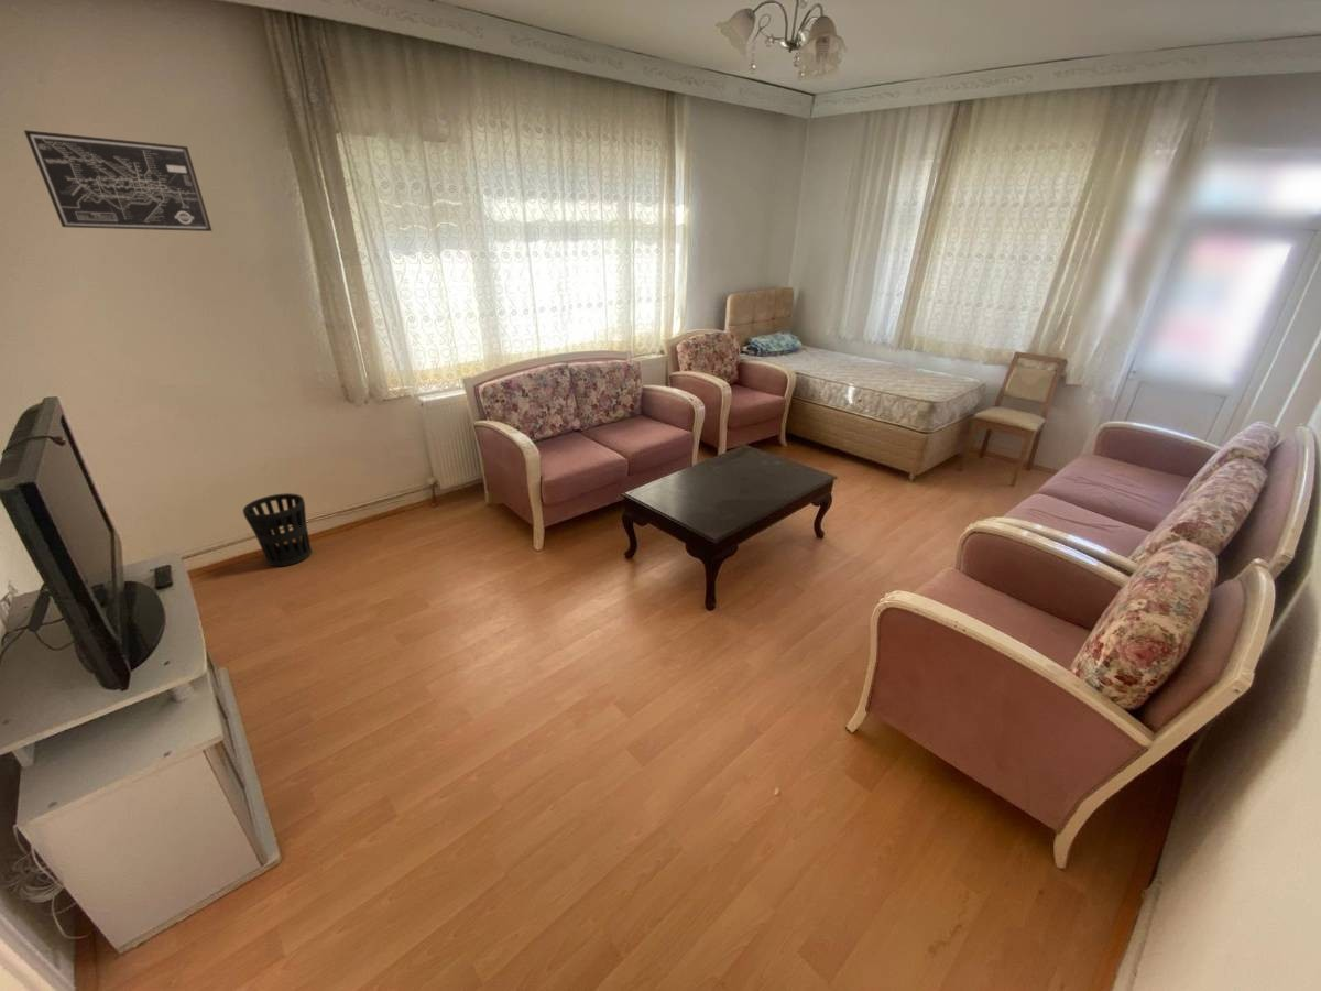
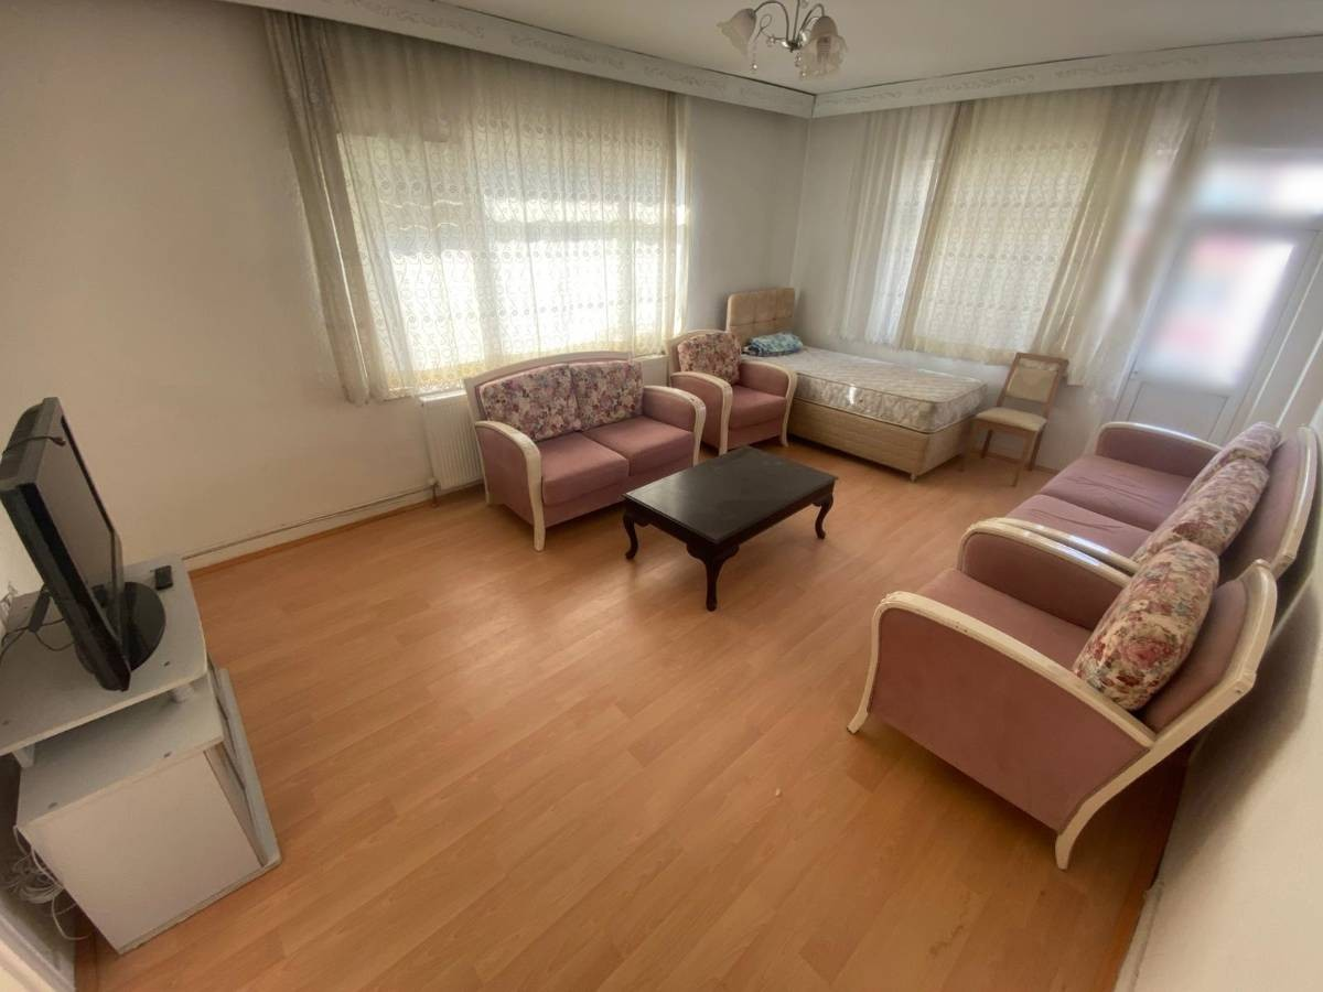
- wastebasket [242,492,313,567]
- wall art [23,129,214,232]
